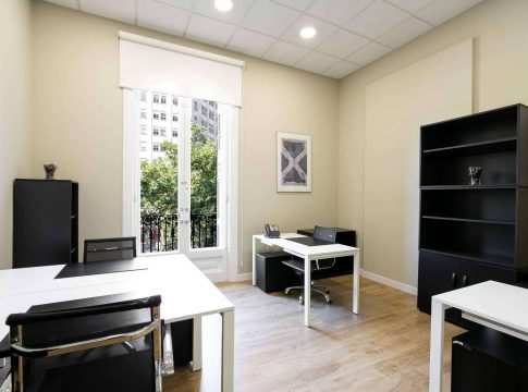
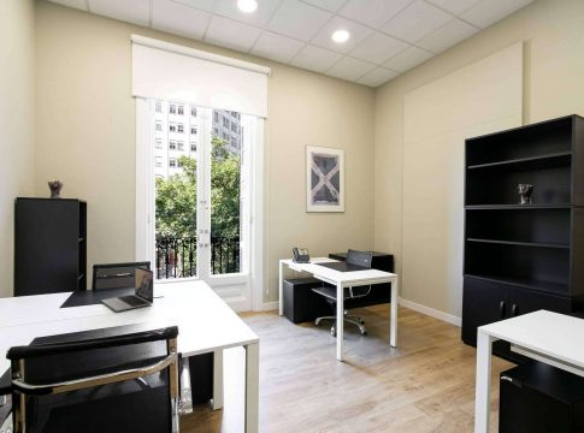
+ laptop [100,265,154,313]
